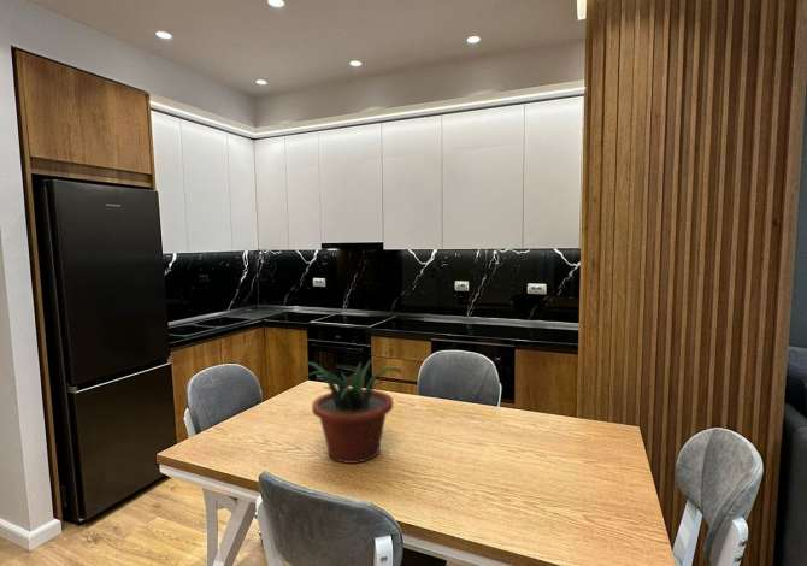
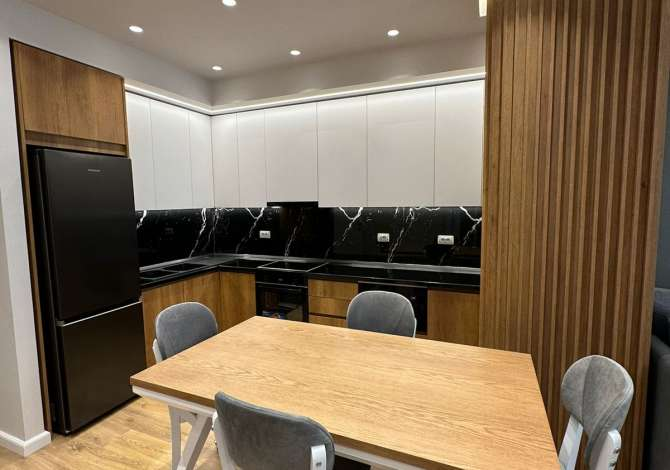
- potted plant [302,358,405,465]
